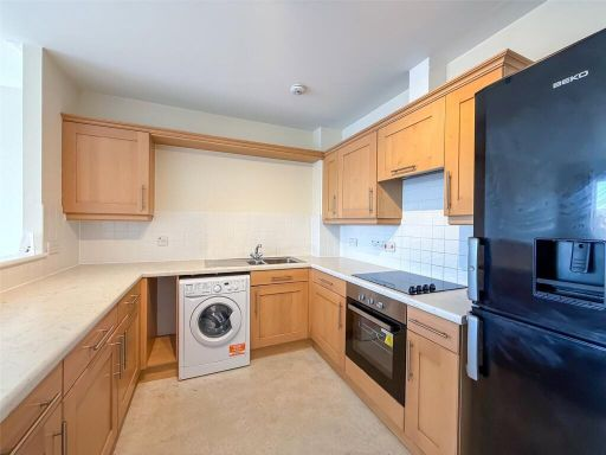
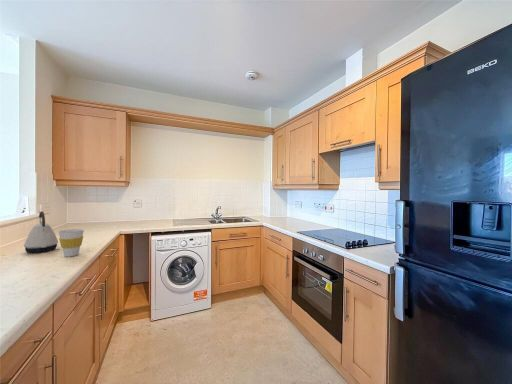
+ kettle [23,210,59,254]
+ cup [57,228,85,258]
